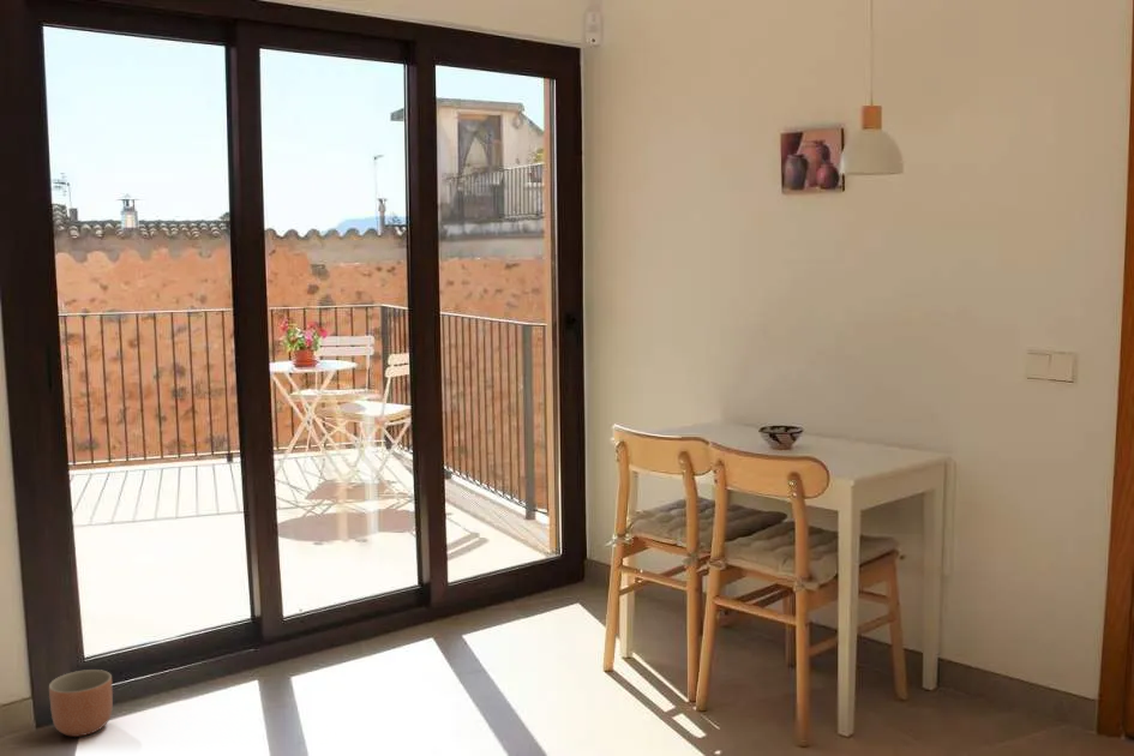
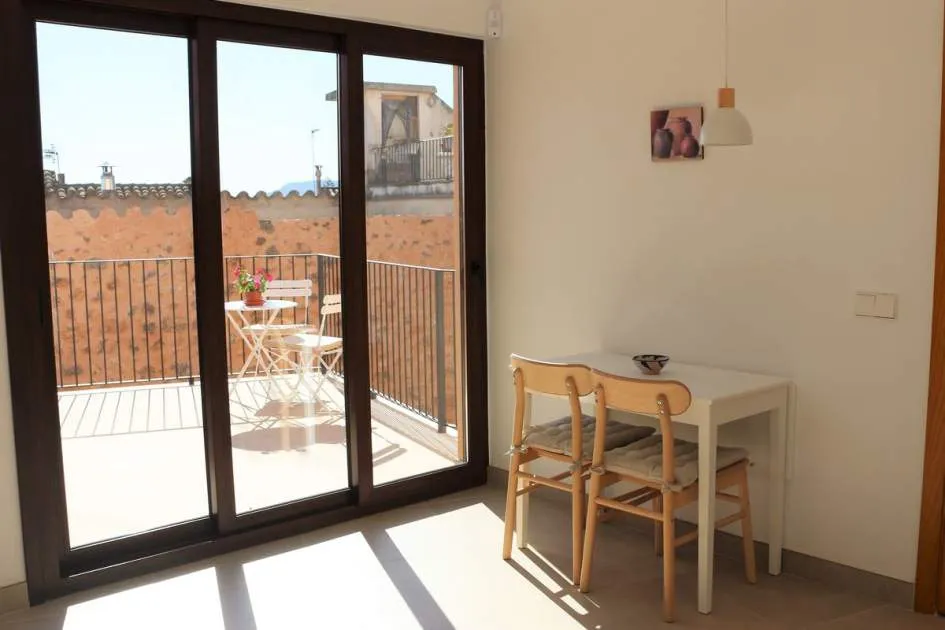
- planter [48,668,114,738]
